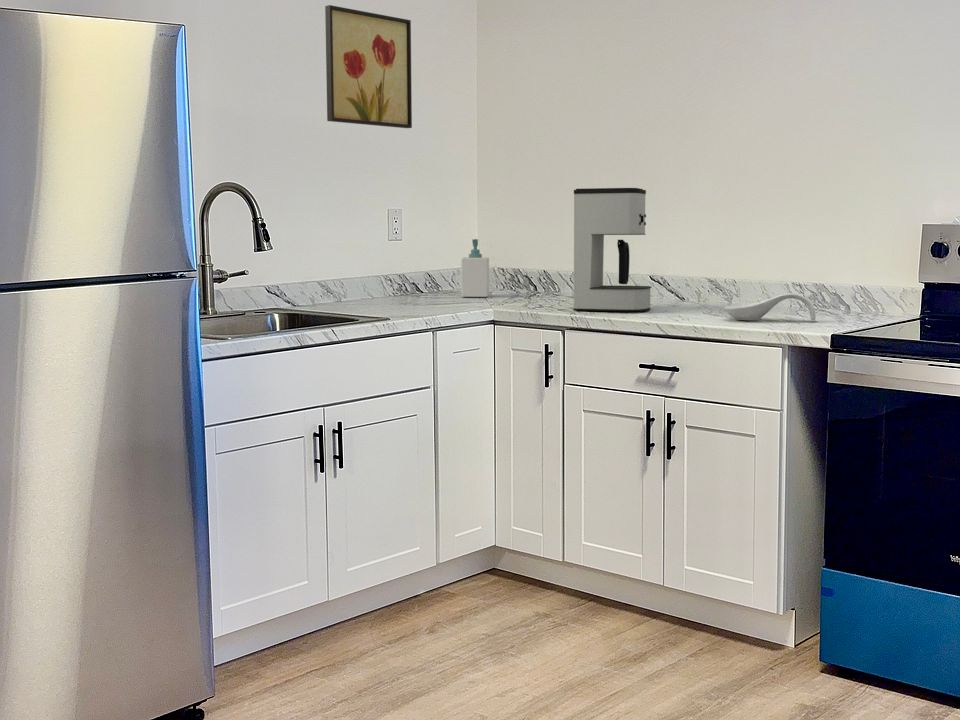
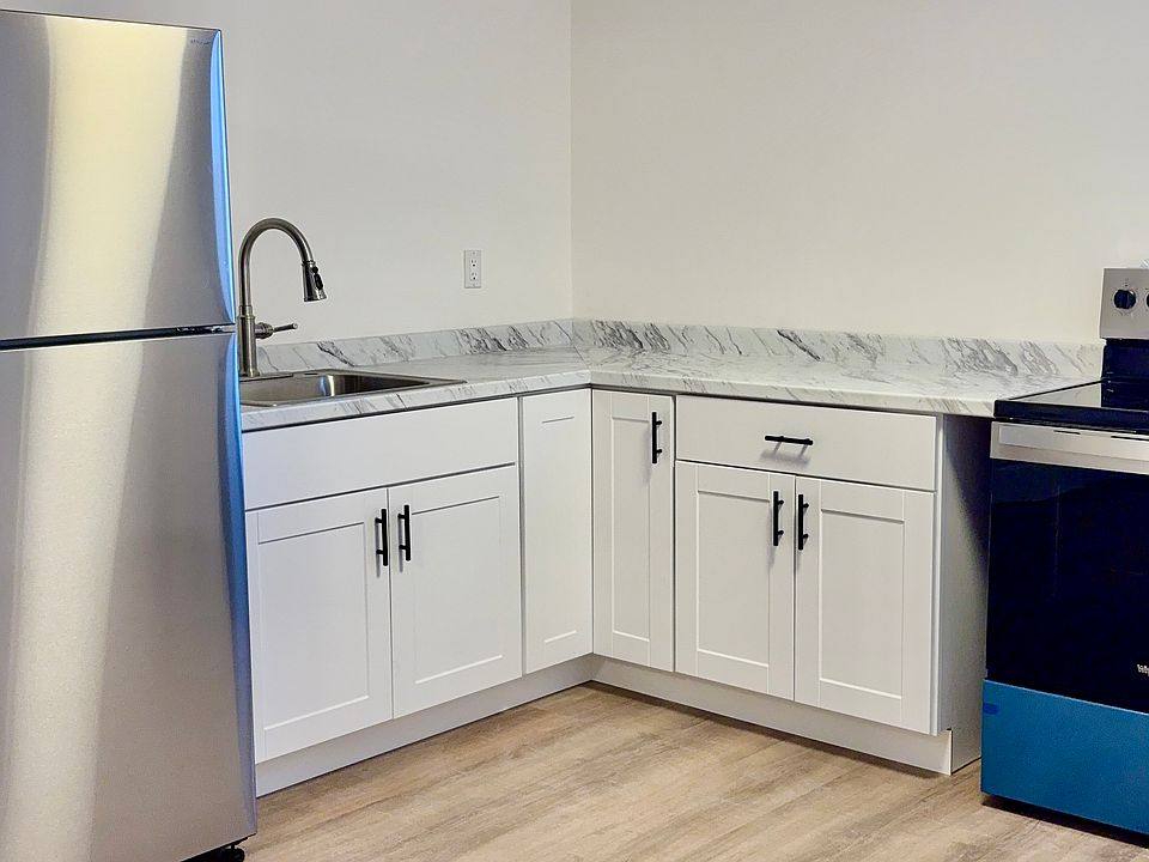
- spoon rest [724,292,817,321]
- coffee maker [572,187,652,312]
- wall art [324,4,413,129]
- soap bottle [460,238,490,298]
